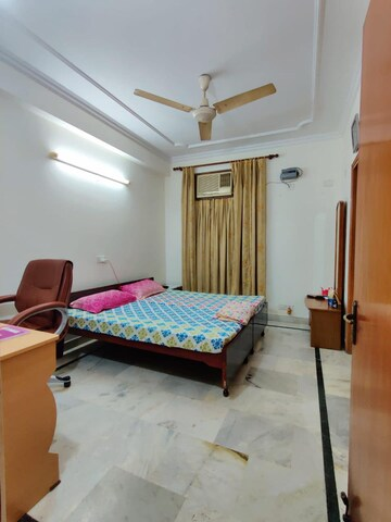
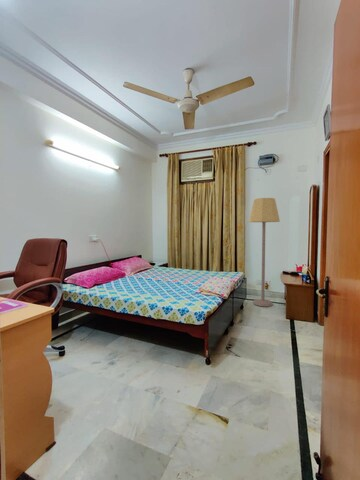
+ lamp [248,197,281,307]
